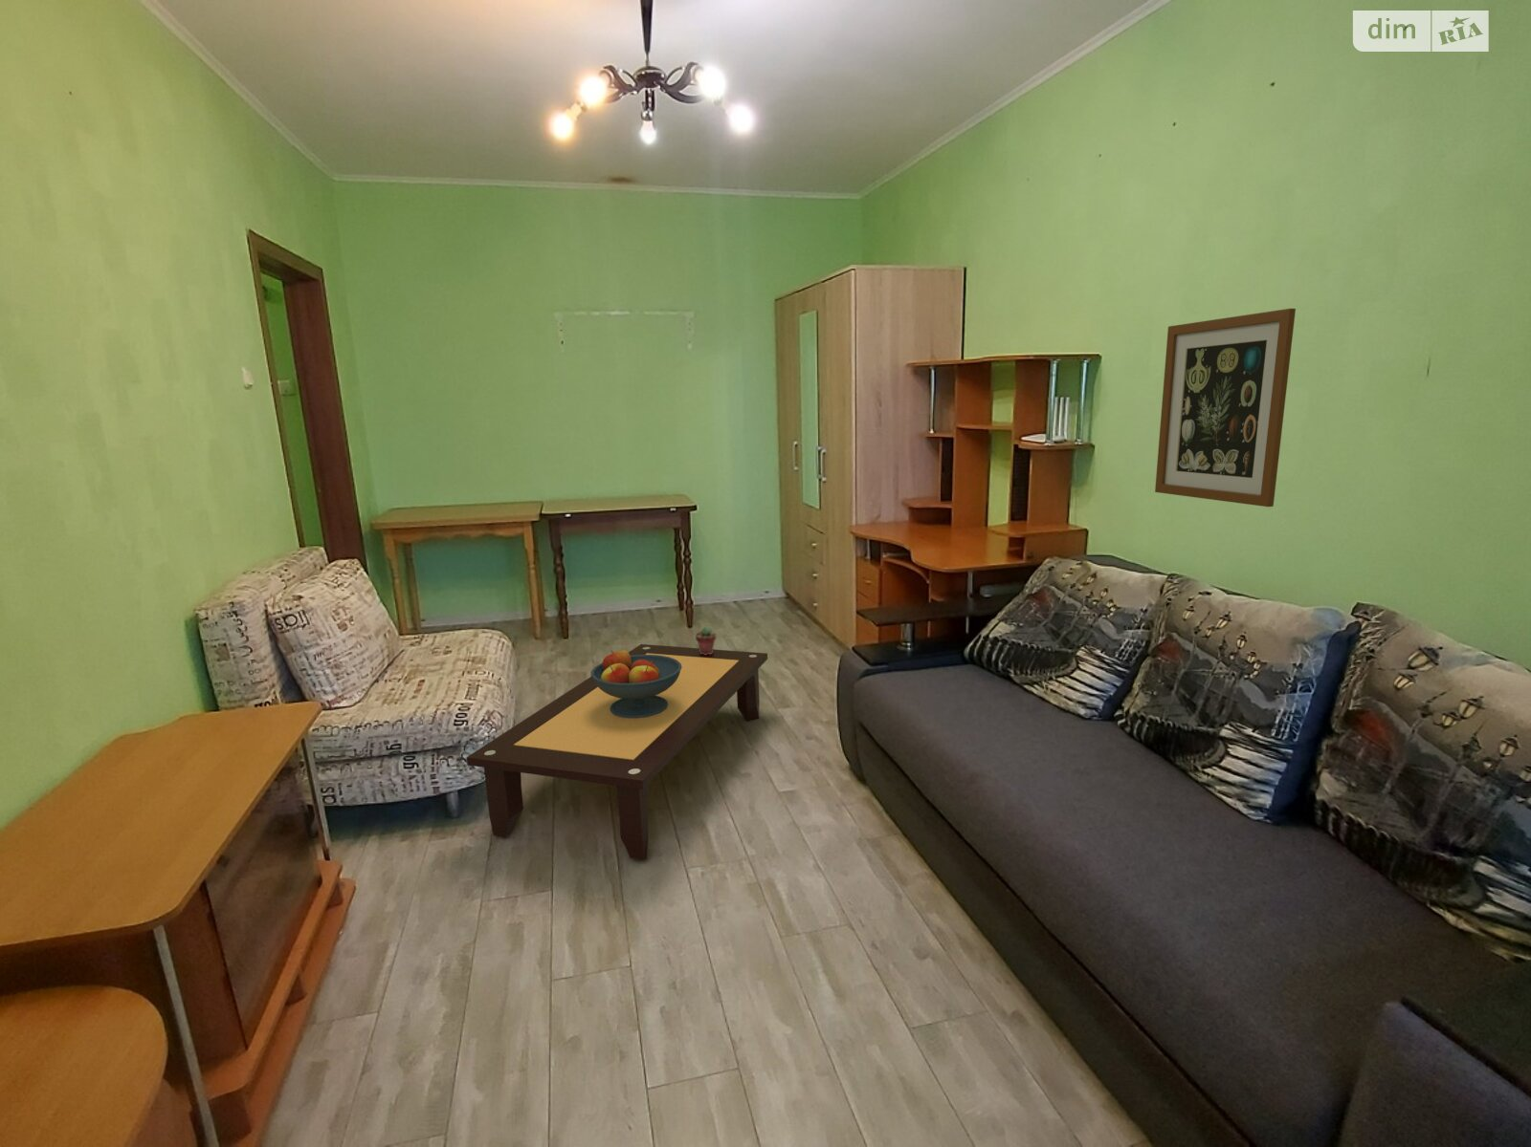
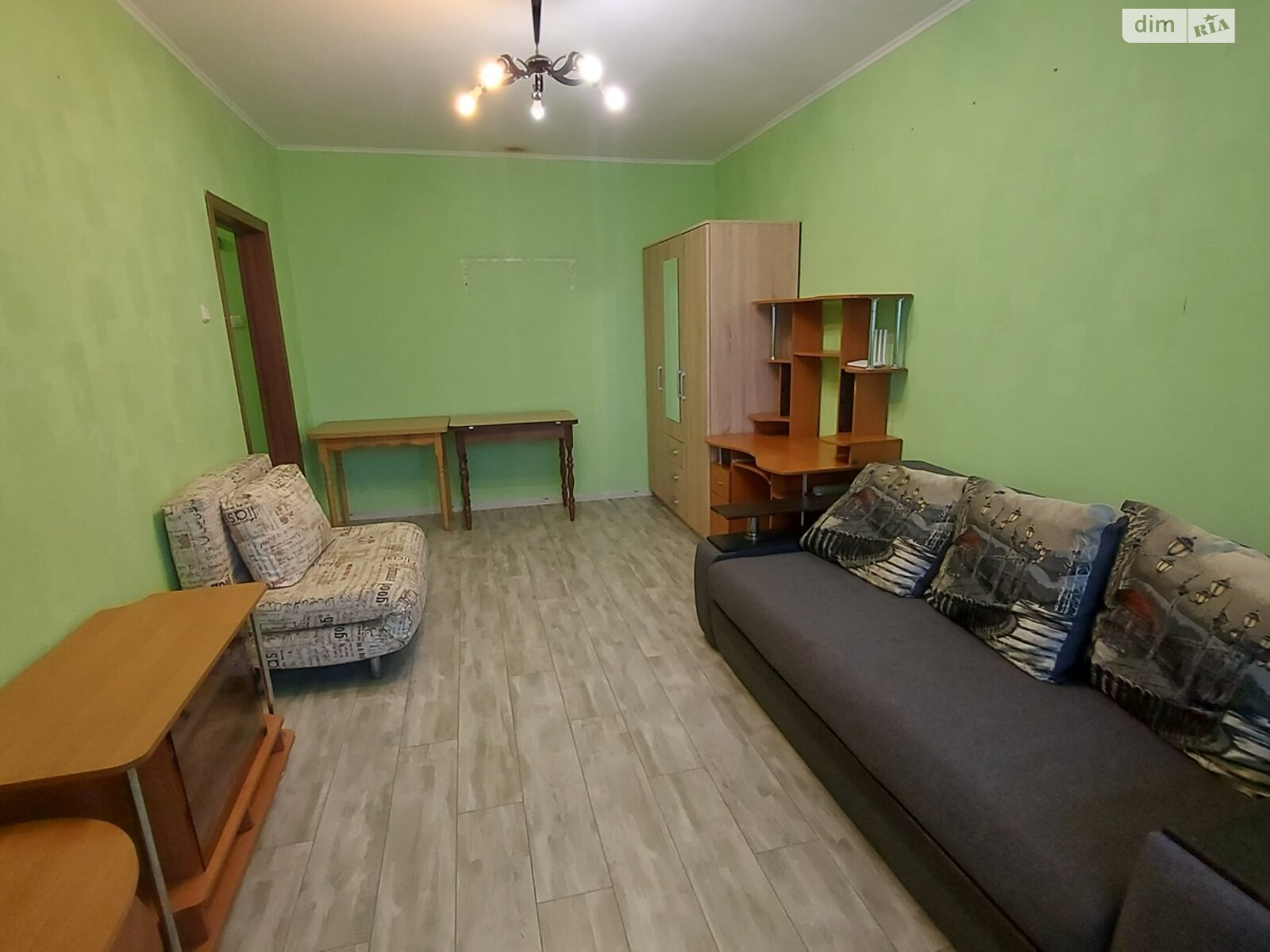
- fruit bowl [591,649,682,718]
- coffee table [467,643,768,861]
- potted succulent [694,625,717,654]
- wall art [1154,307,1297,507]
